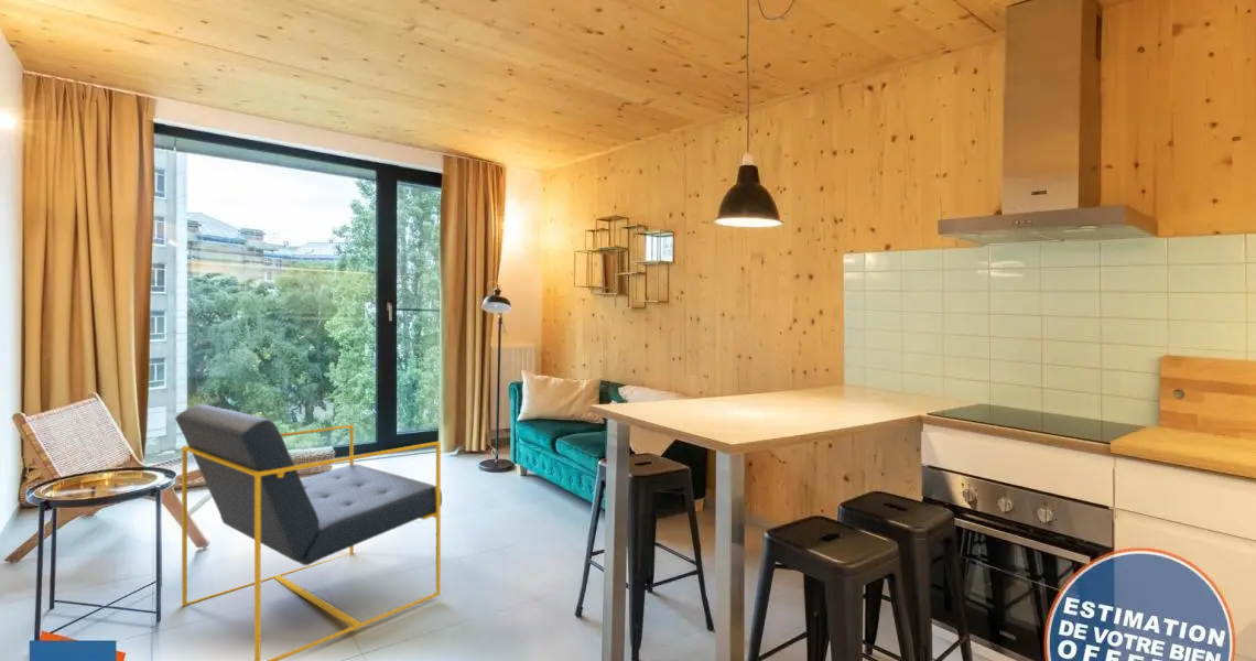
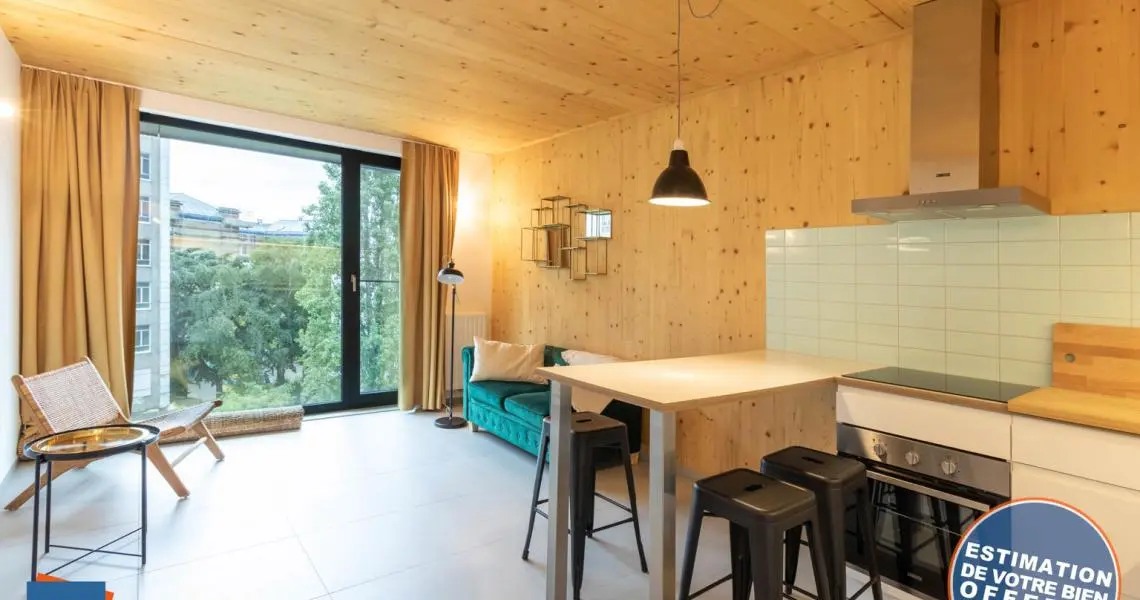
- armchair [174,403,443,661]
